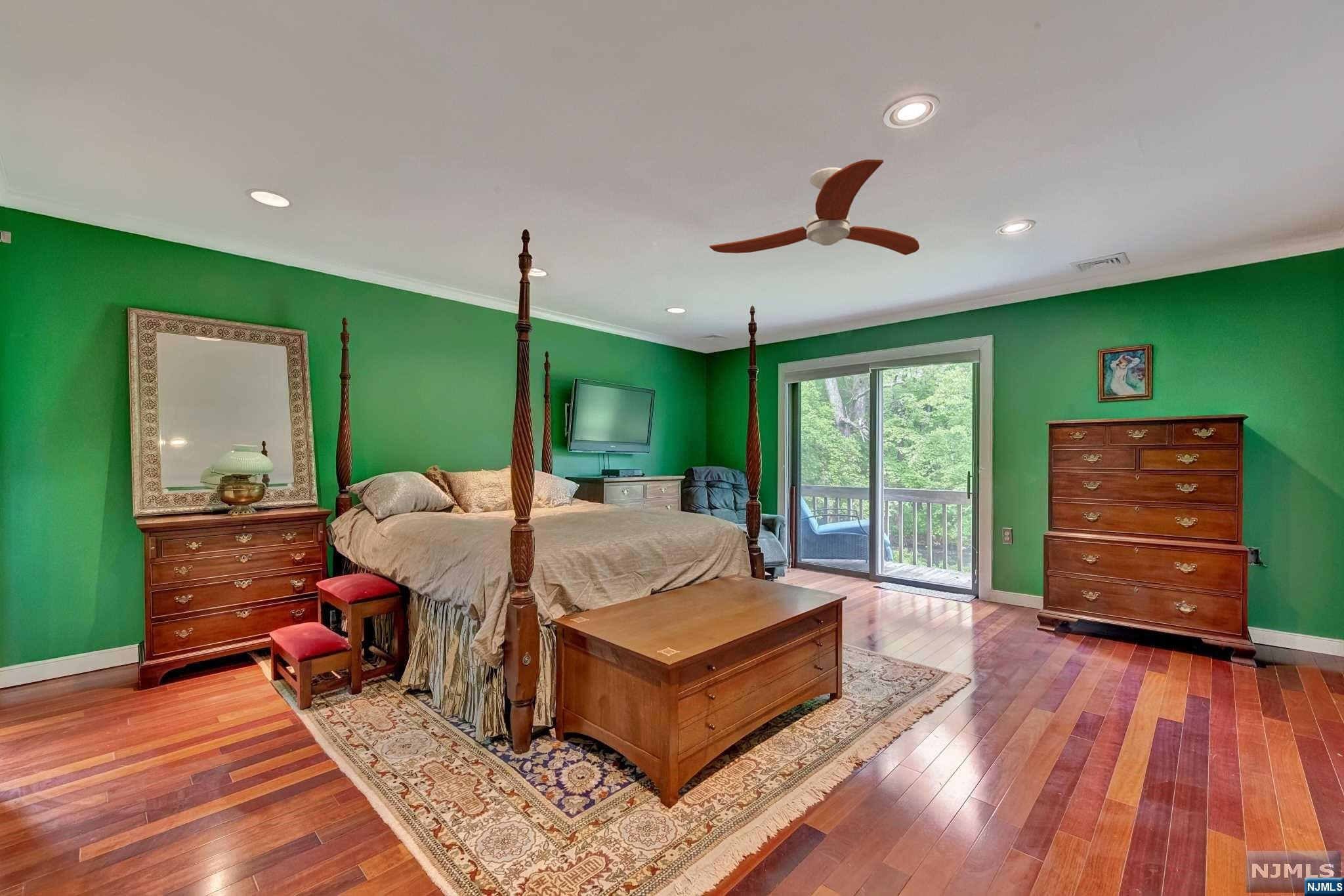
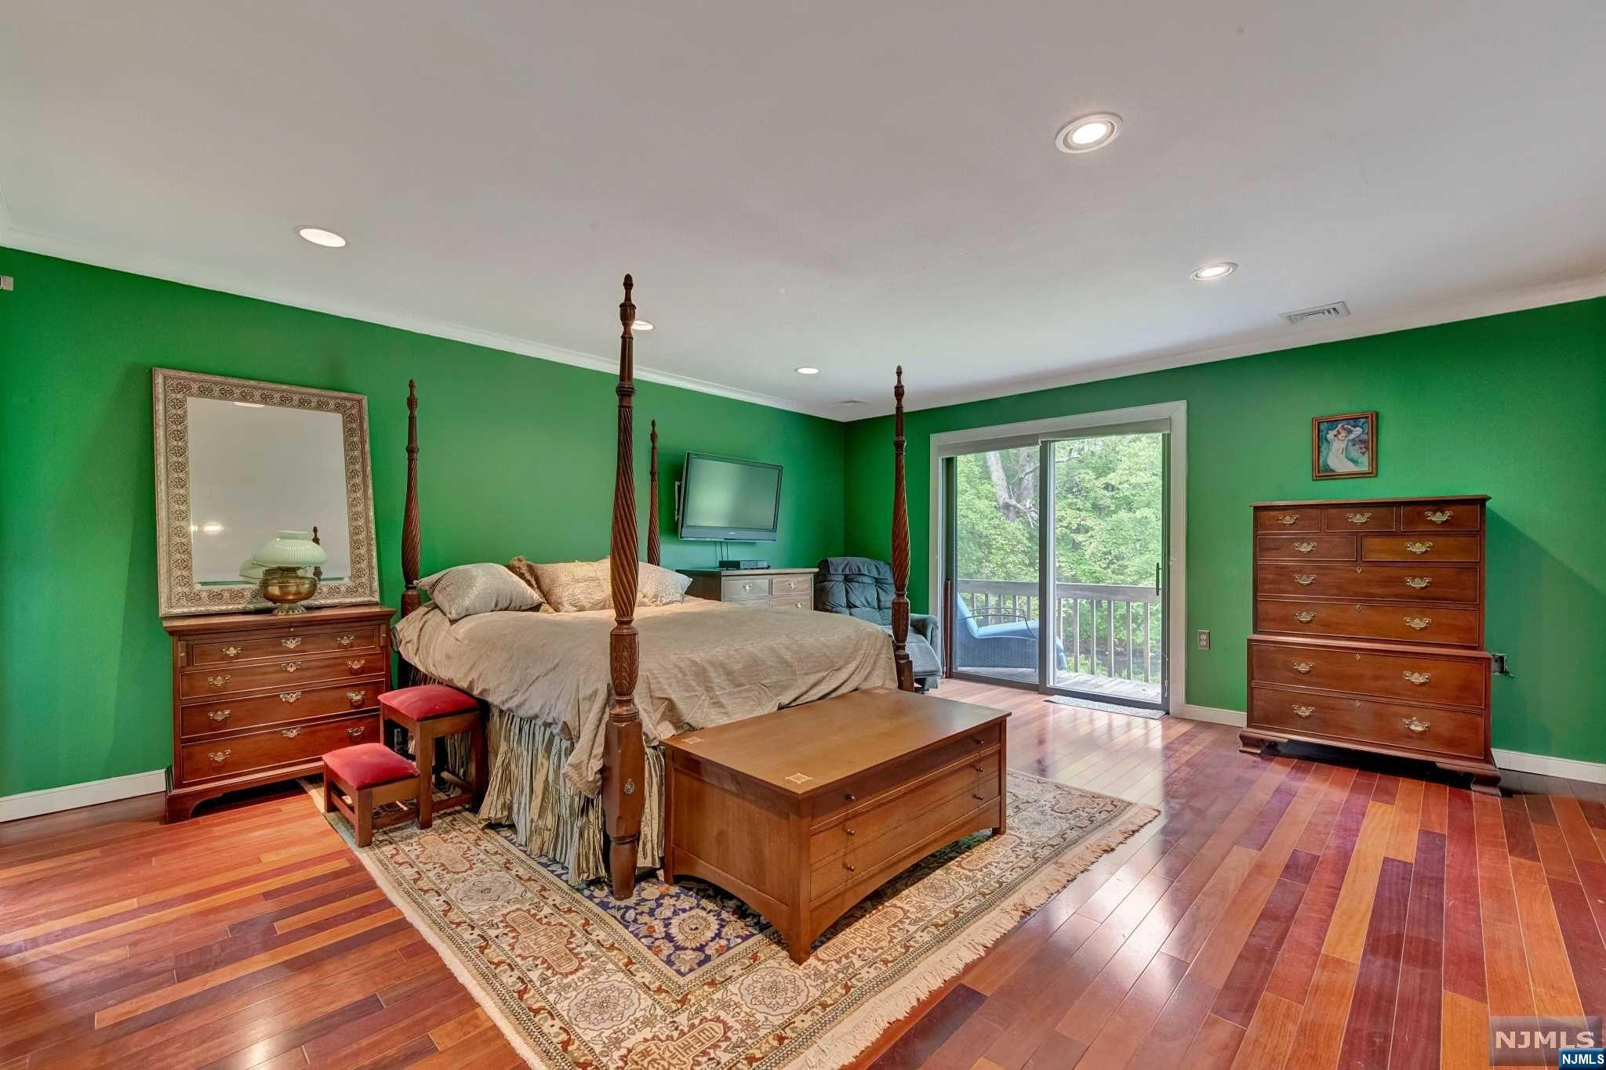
- ceiling fan [709,159,920,256]
